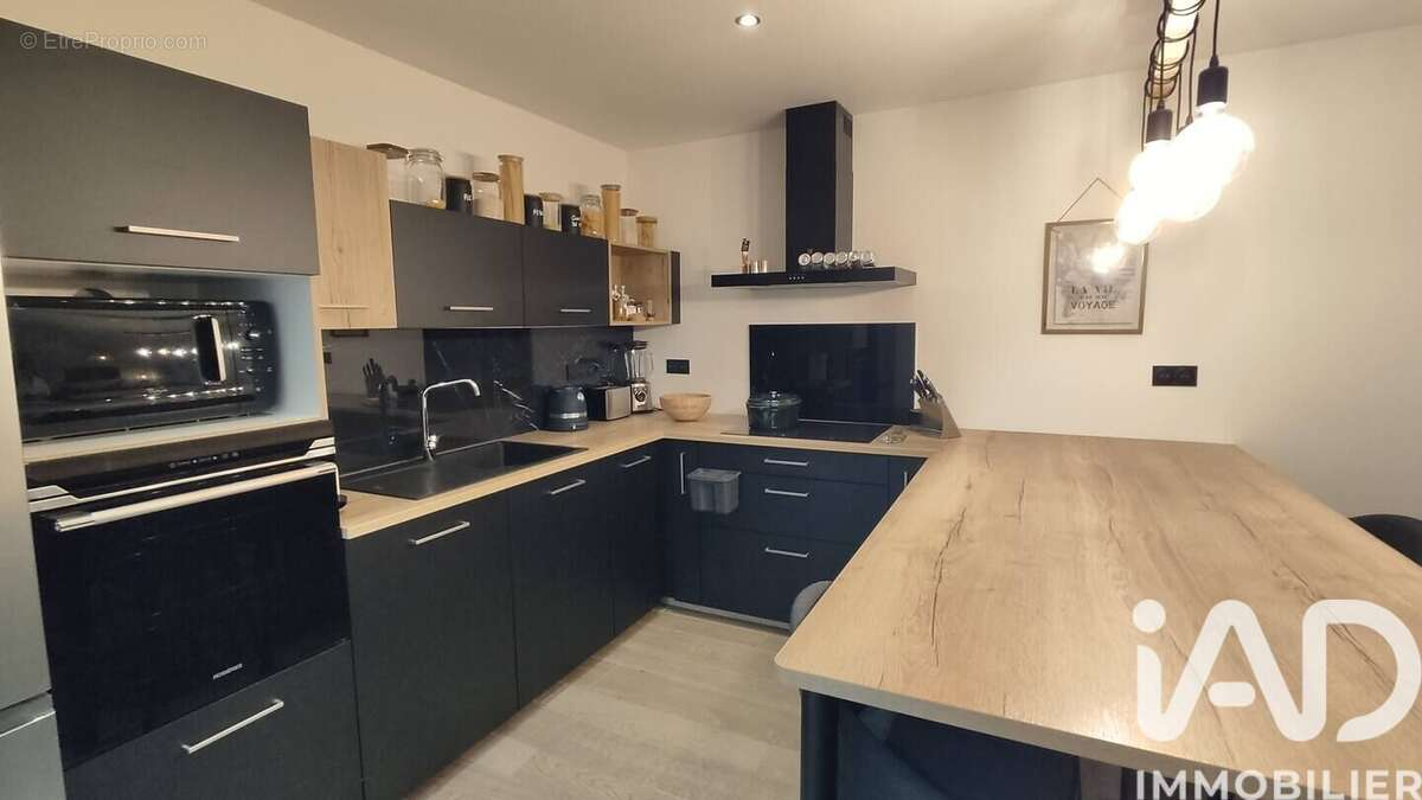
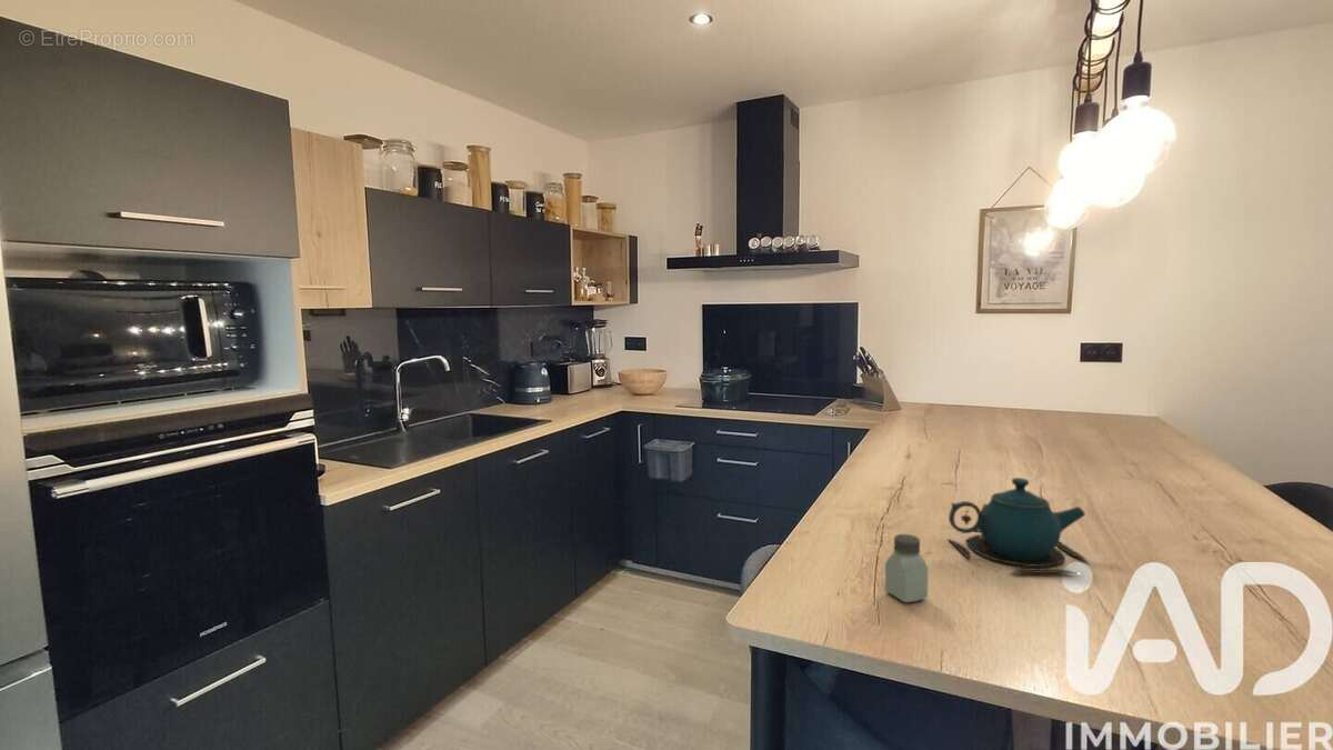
+ teapot [948,477,1091,574]
+ saltshaker [884,533,929,603]
